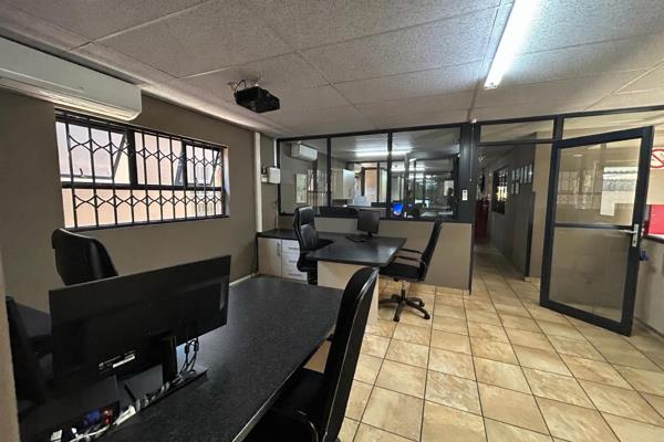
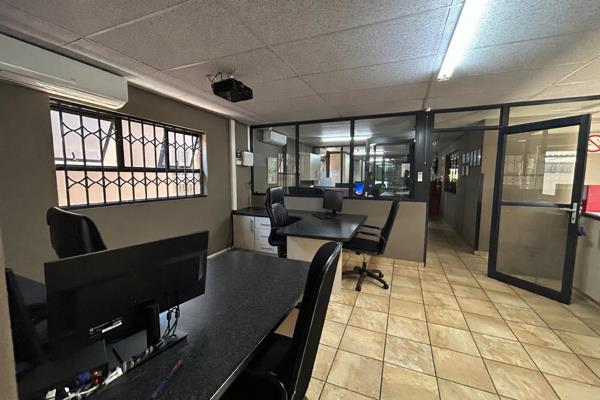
+ pen [150,359,184,399]
